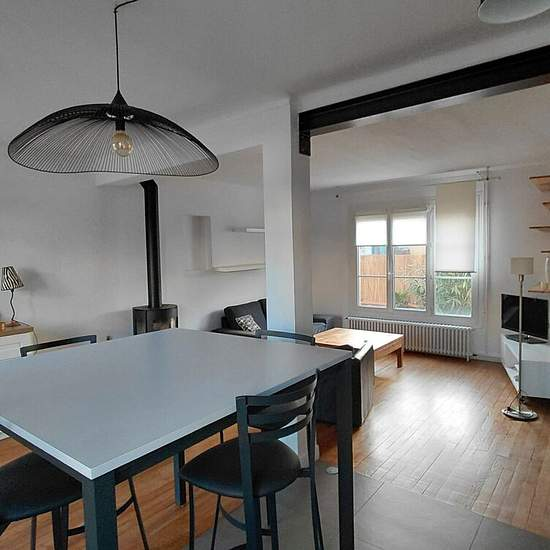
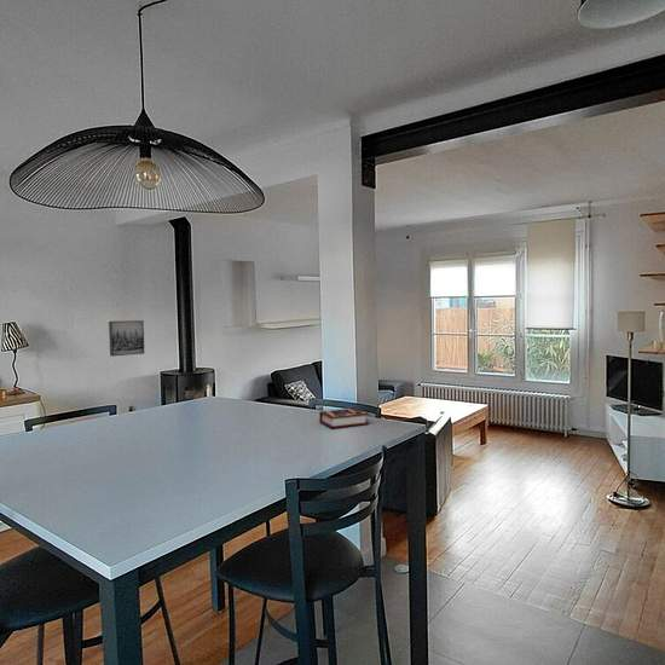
+ book [318,407,370,429]
+ wall art [108,319,145,357]
